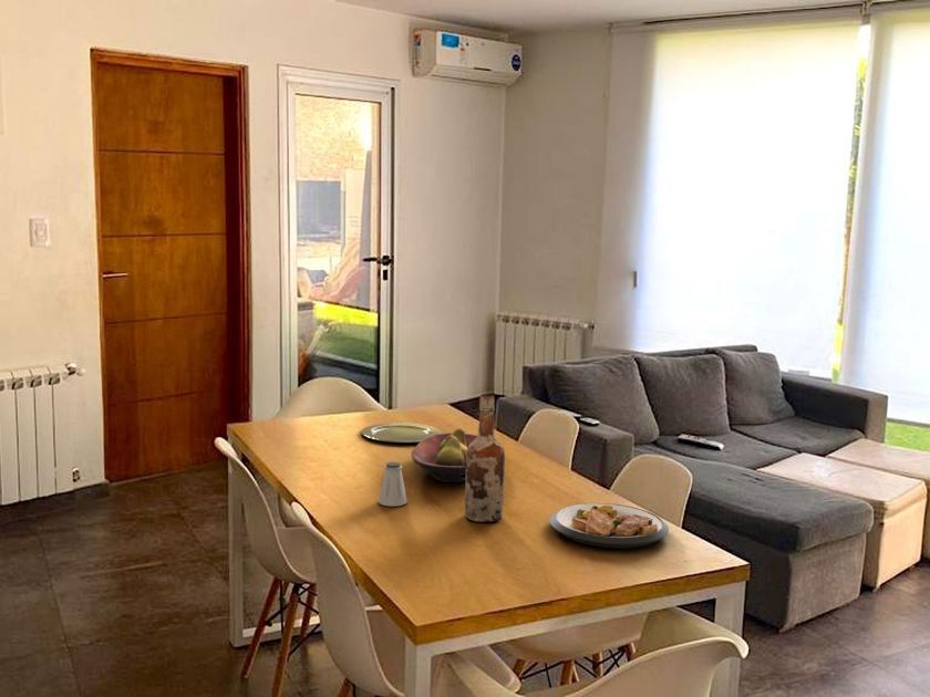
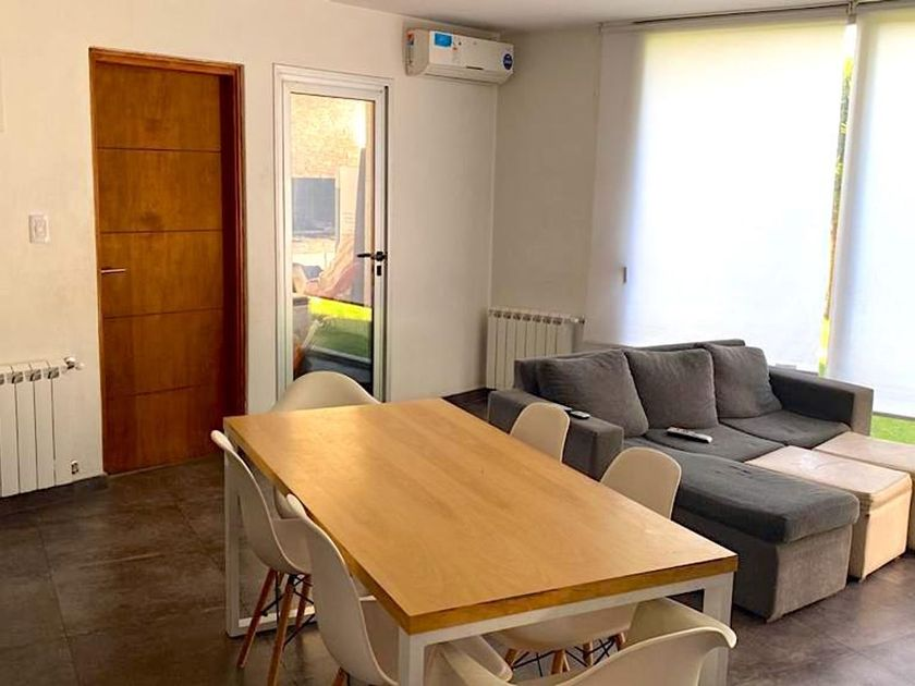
- saltshaker [378,460,407,508]
- wine bottle [464,393,506,523]
- plate [360,422,443,444]
- fruit bowl [411,427,478,483]
- plate [549,502,670,550]
